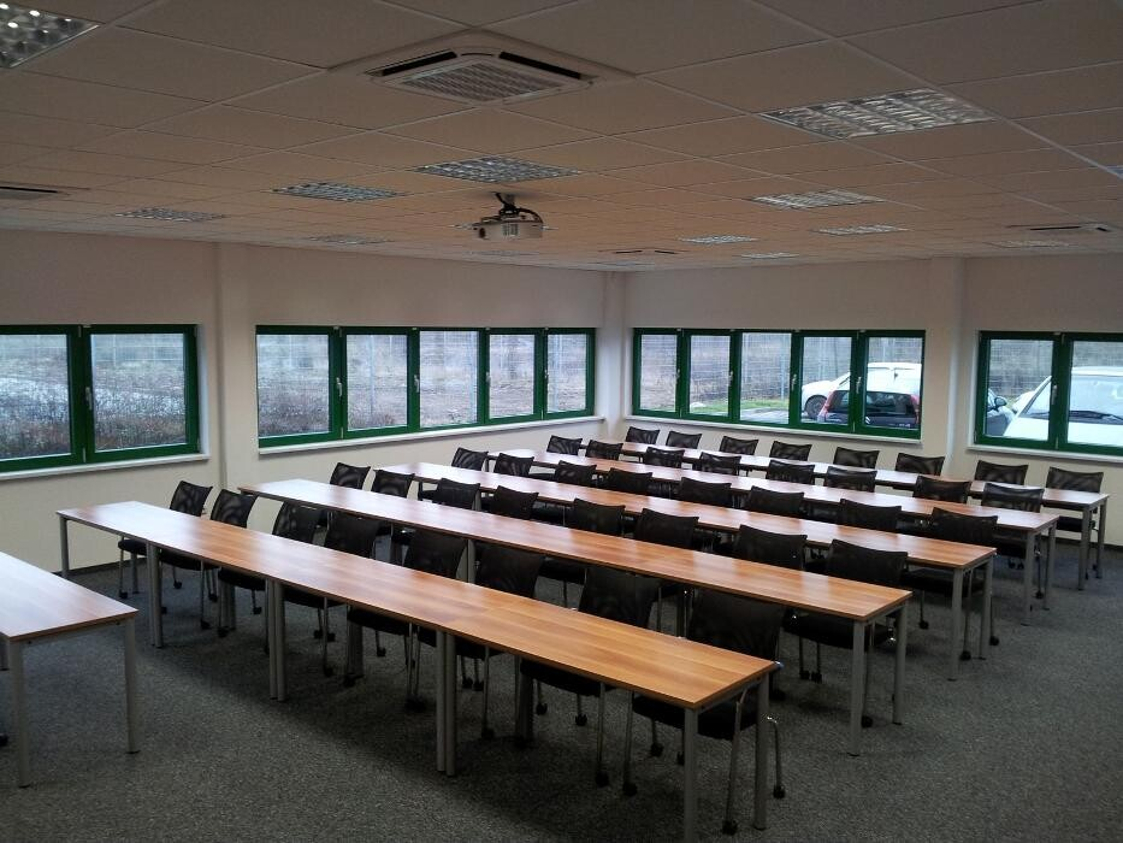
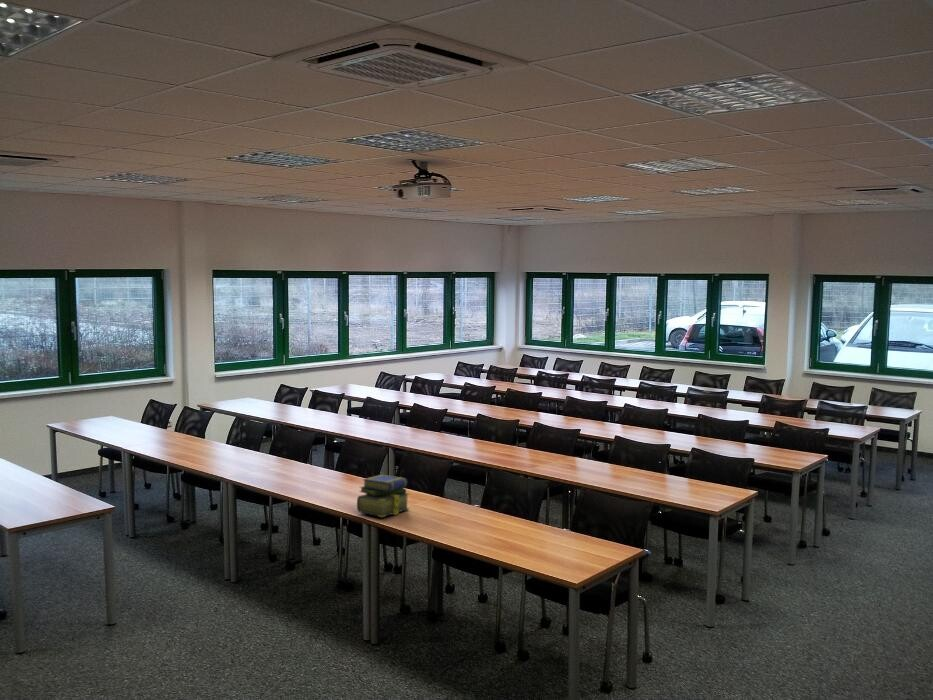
+ stack of books [356,474,411,518]
